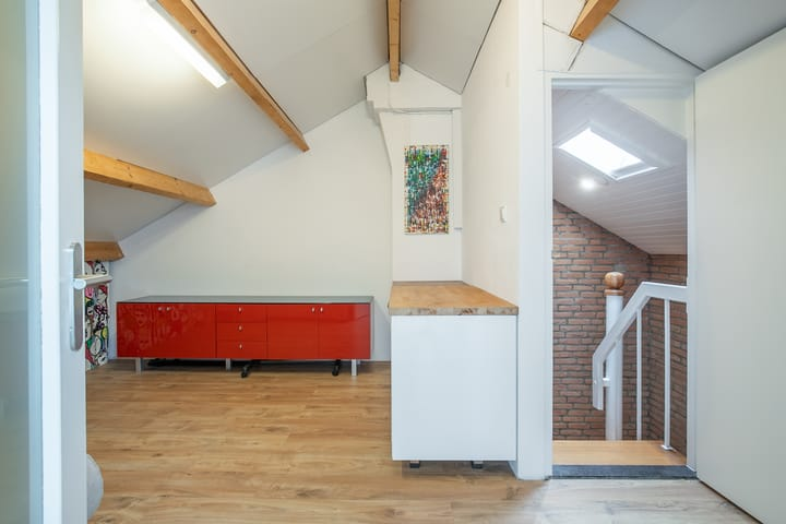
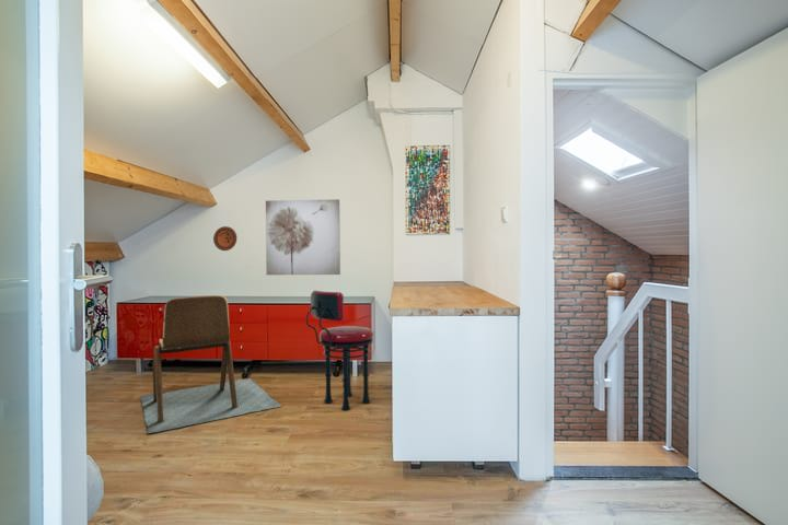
+ stool [304,289,374,411]
+ wall art [265,198,341,276]
+ chair [139,294,282,434]
+ decorative plate [212,225,237,252]
